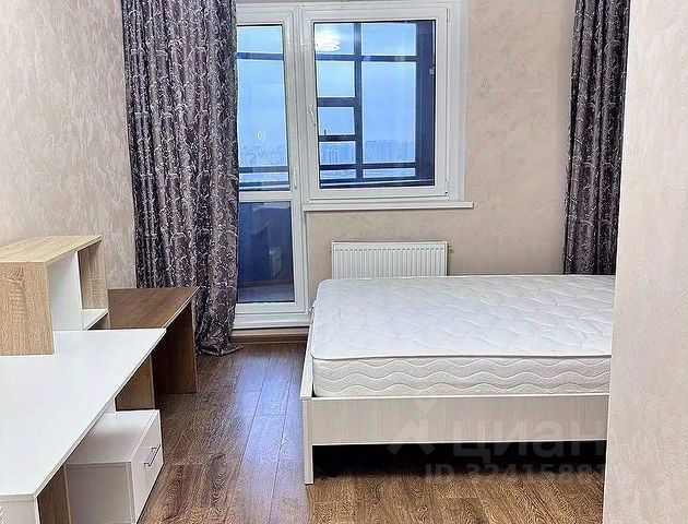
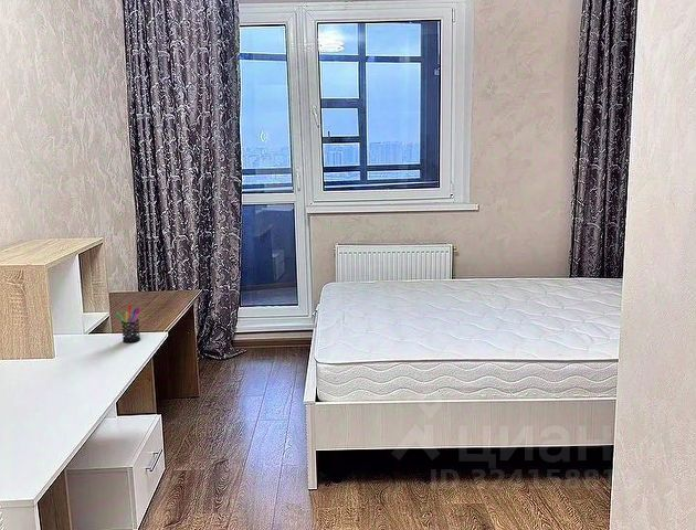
+ pen holder [115,304,141,343]
